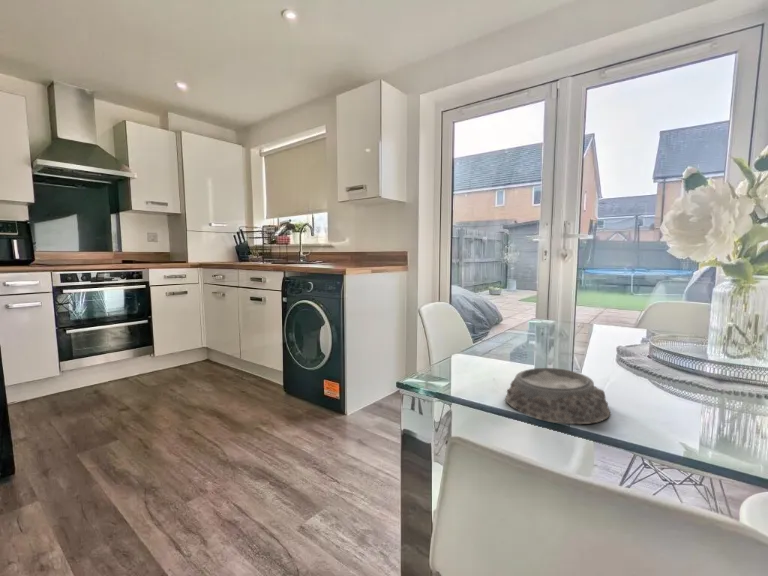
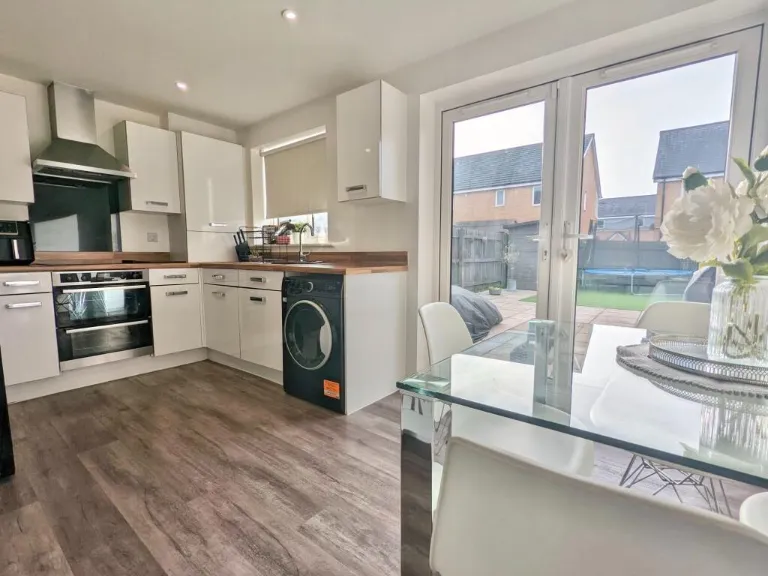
- mortar [505,367,611,425]
